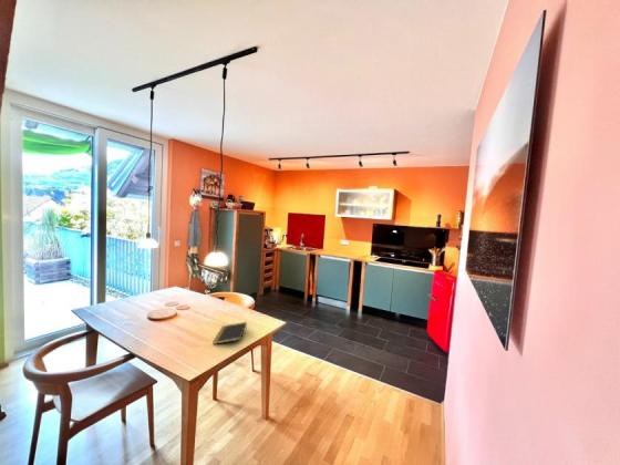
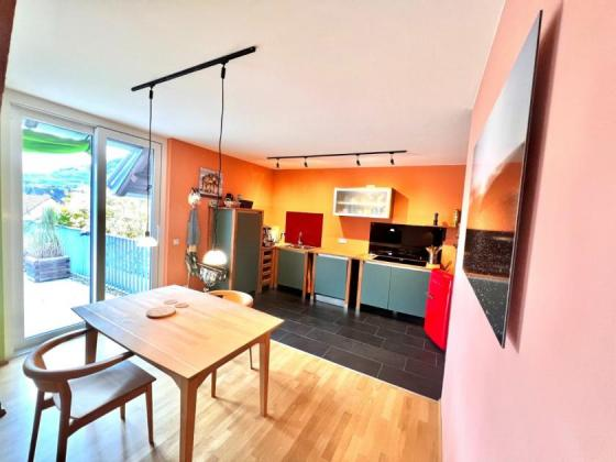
- notepad [211,321,248,345]
